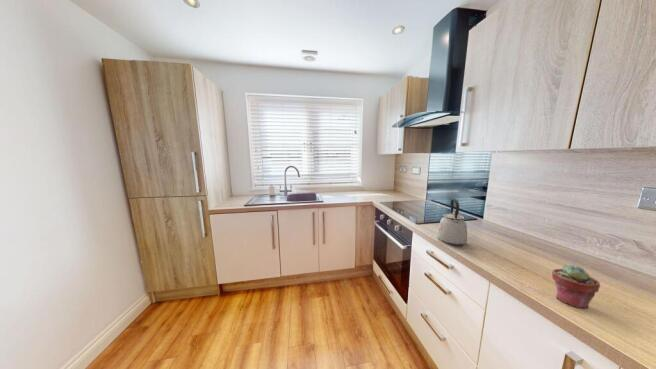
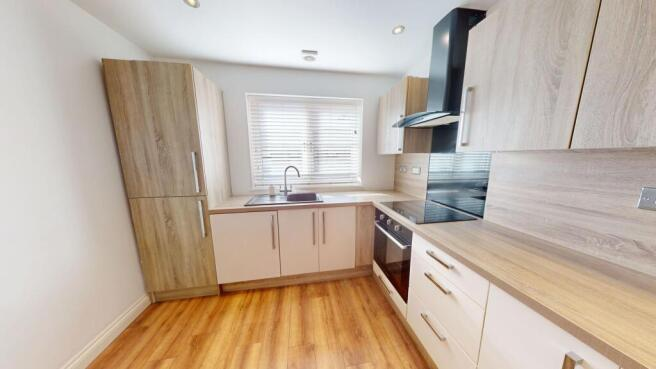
- potted succulent [551,264,601,310]
- kettle [436,198,468,246]
